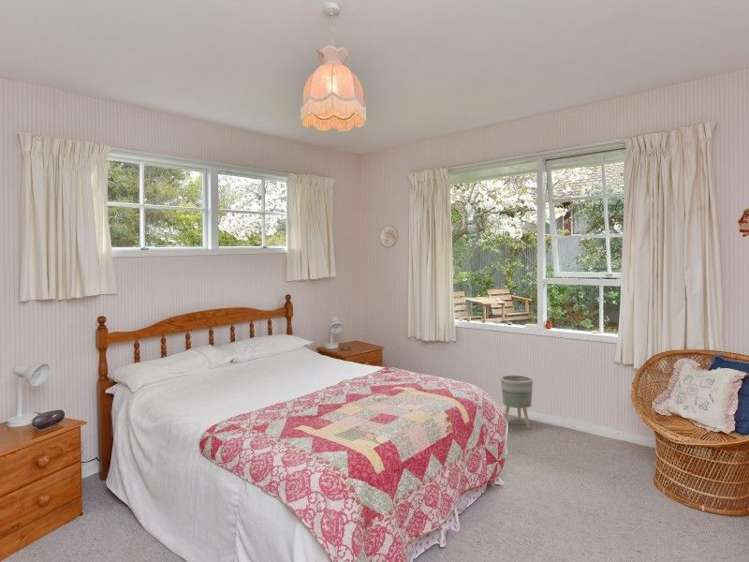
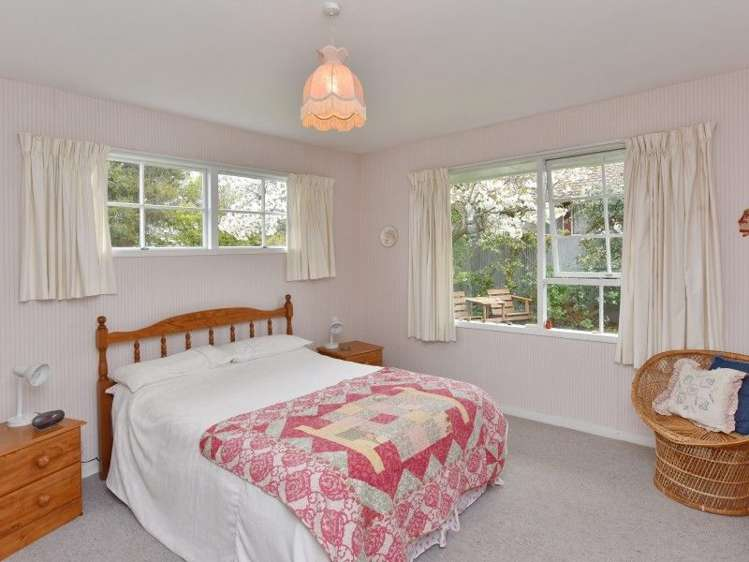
- planter [500,374,534,429]
